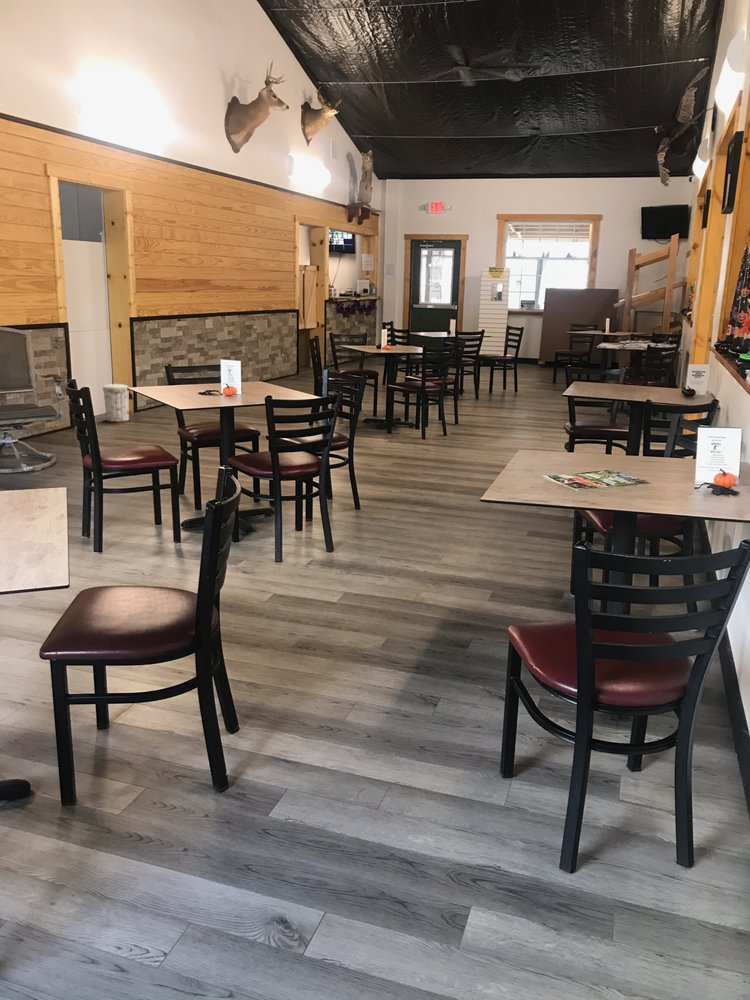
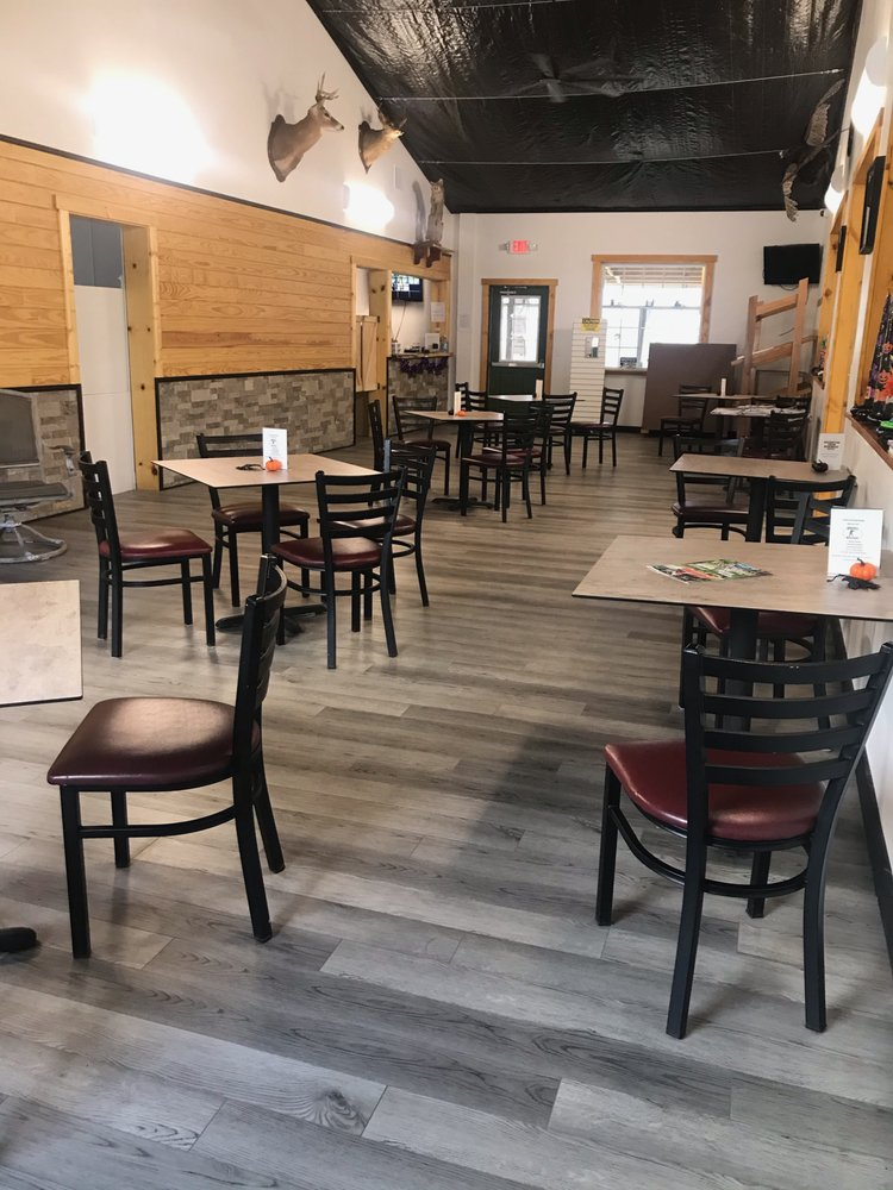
- trash can [102,382,130,423]
